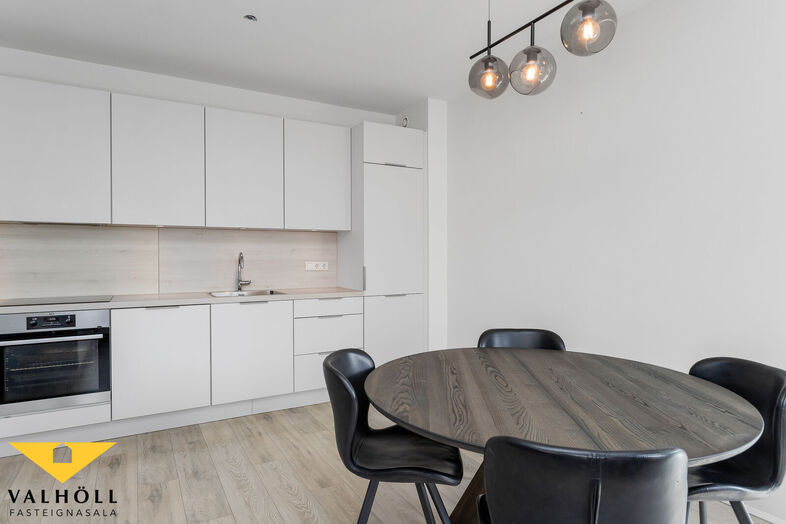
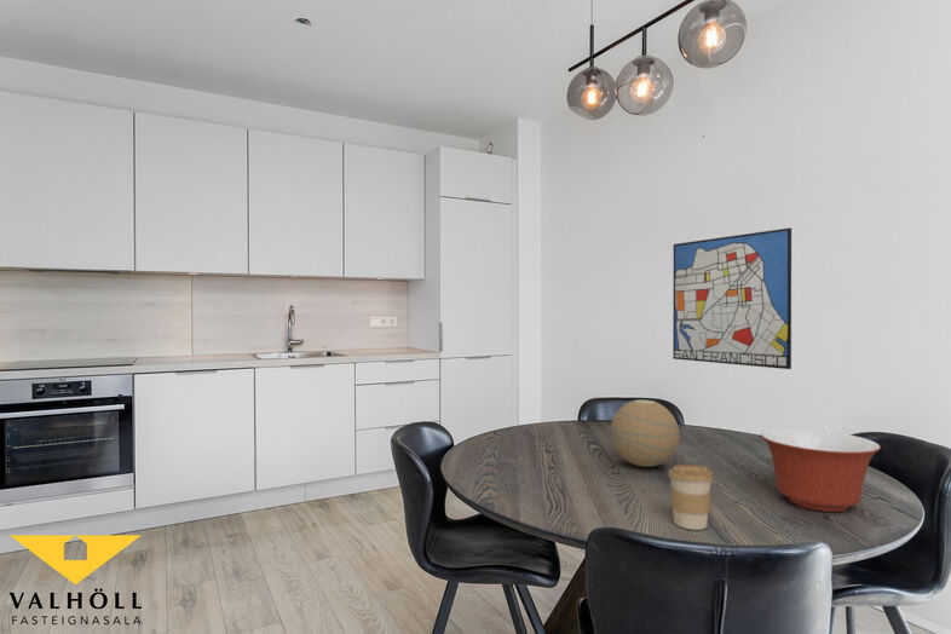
+ decorative orb [610,398,681,468]
+ mixing bowl [760,427,882,513]
+ coffee cup [667,465,714,531]
+ wall art [672,226,792,370]
